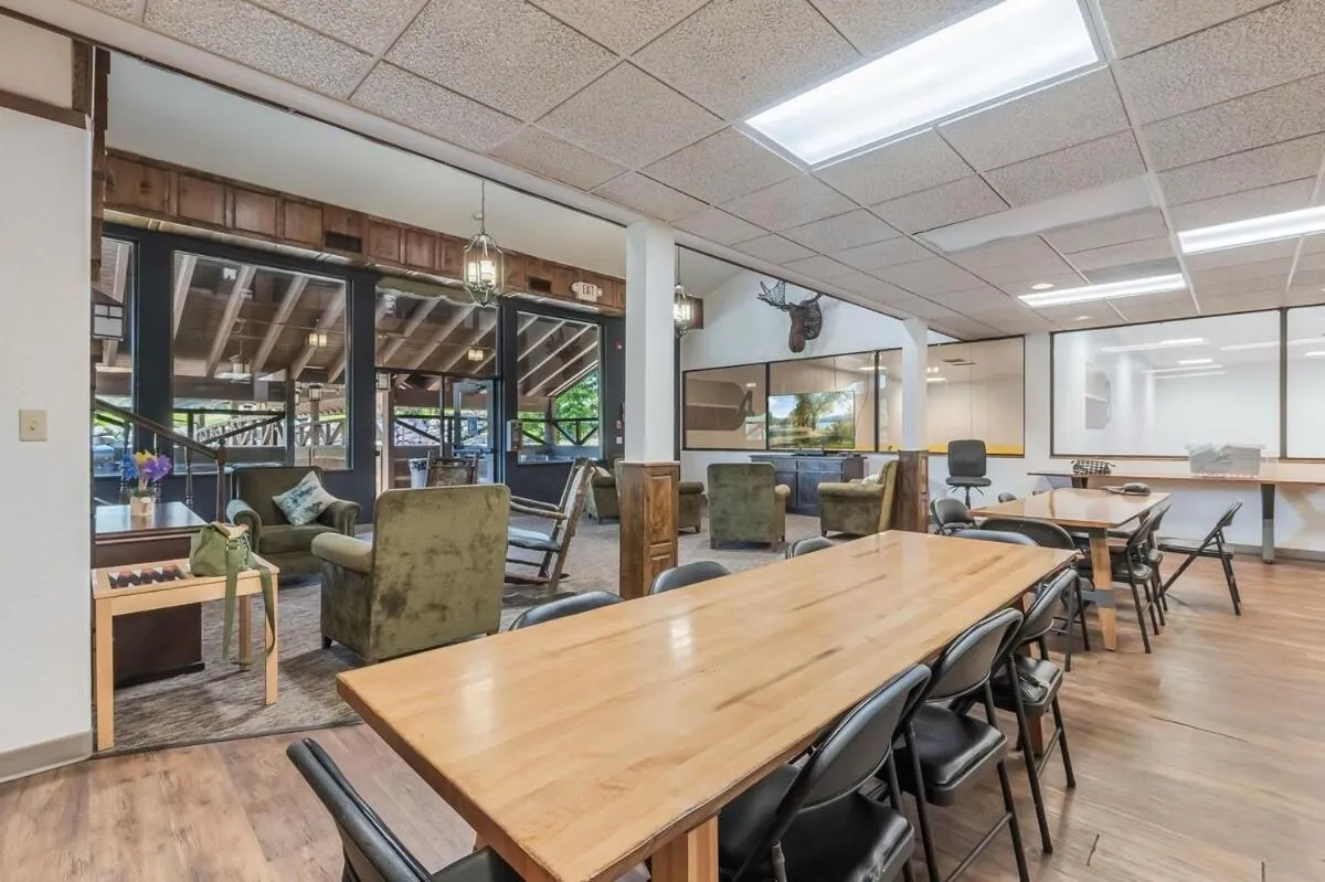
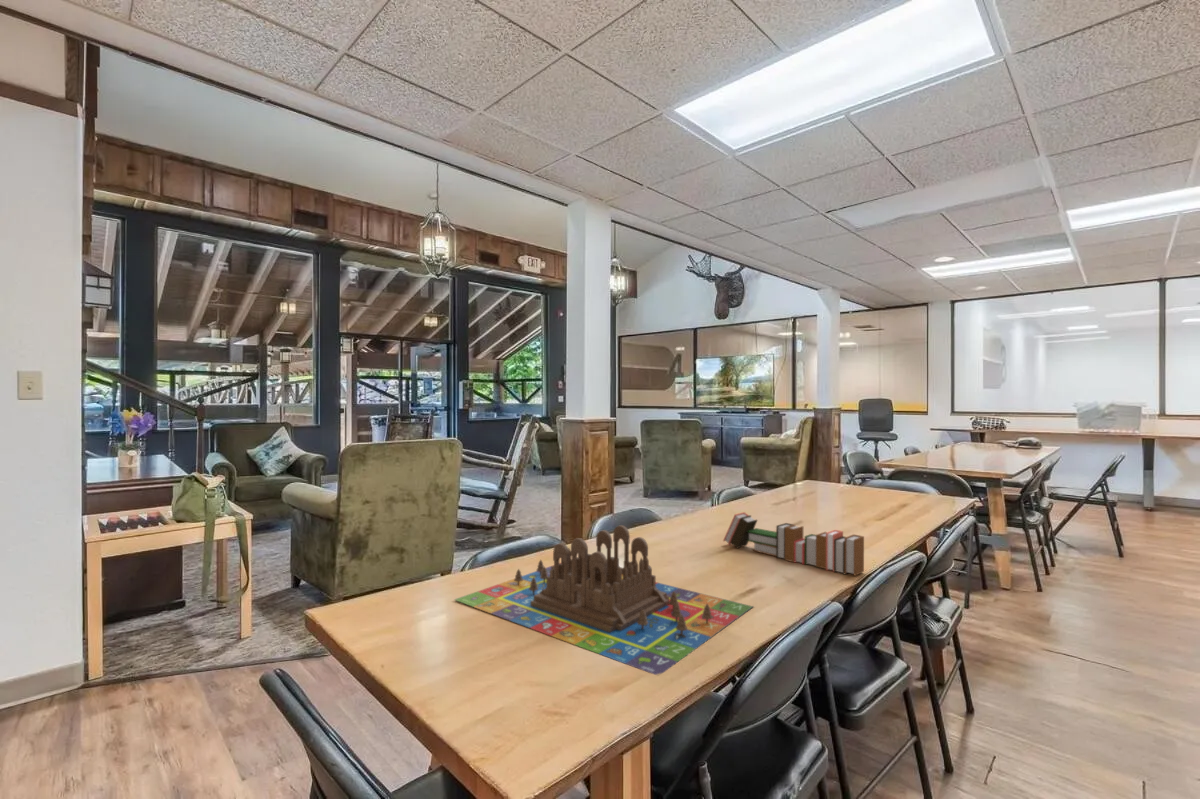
+ book [722,511,865,577]
+ board game [453,524,754,676]
